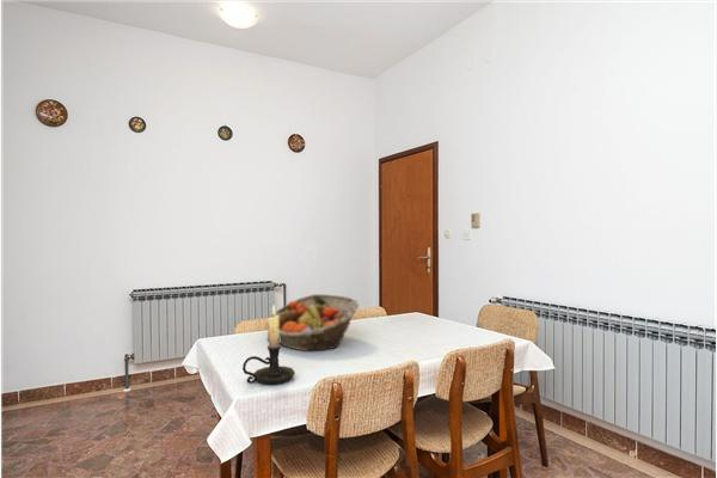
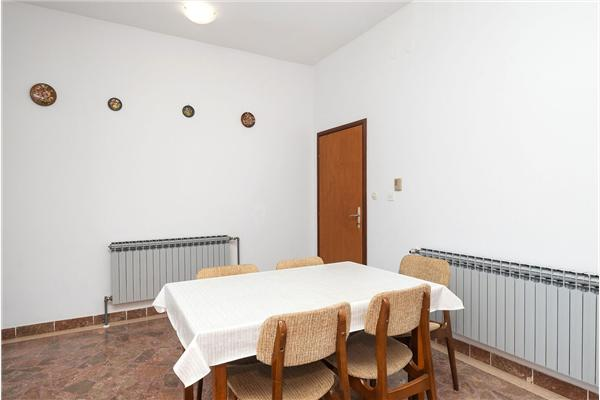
- candle holder [241,304,296,386]
- fruit basket [265,293,360,351]
